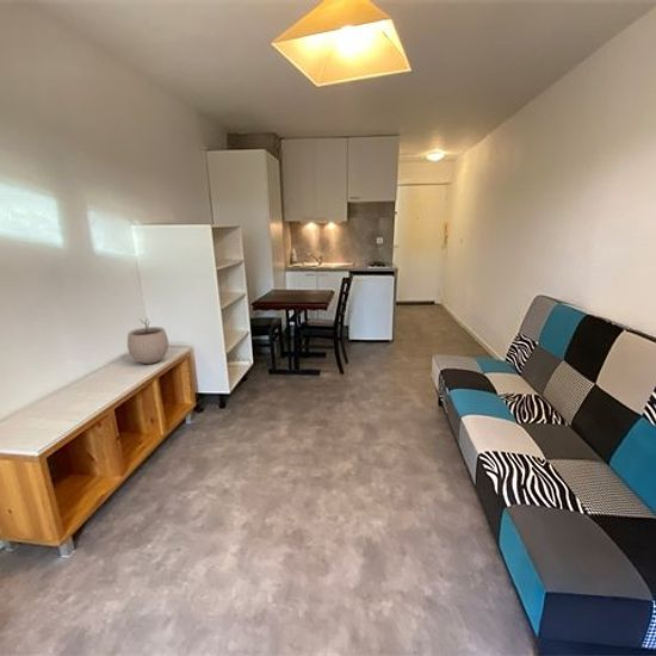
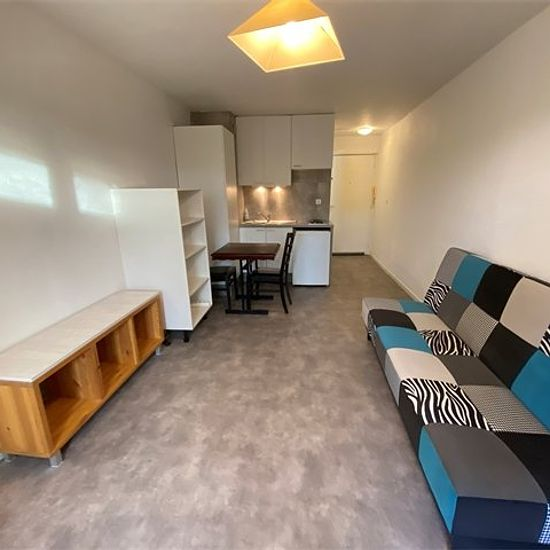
- plant pot [126,317,169,365]
